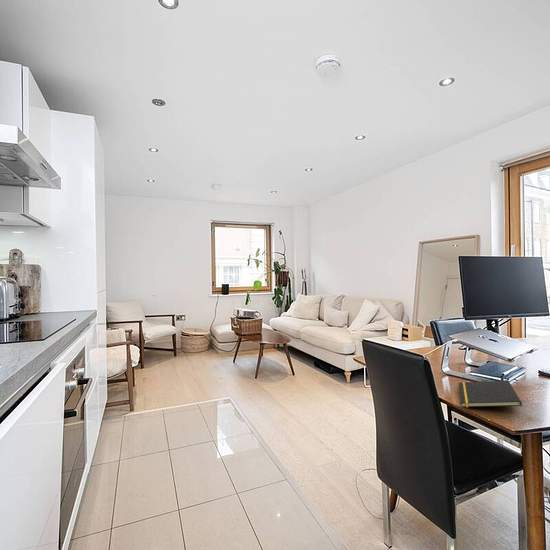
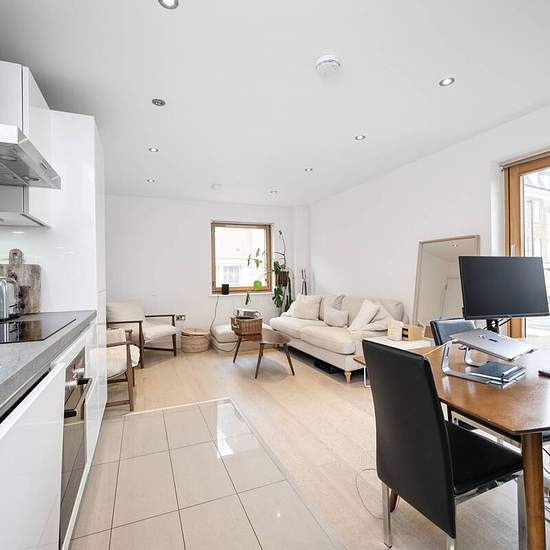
- notepad [458,379,523,408]
